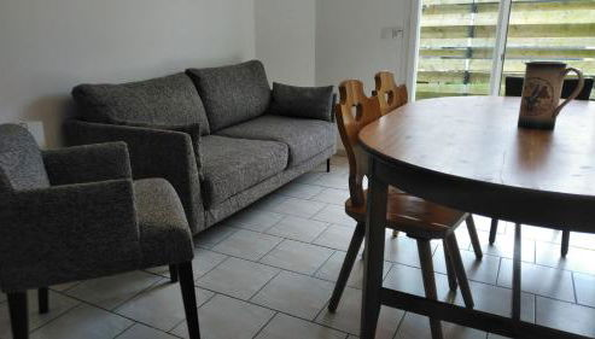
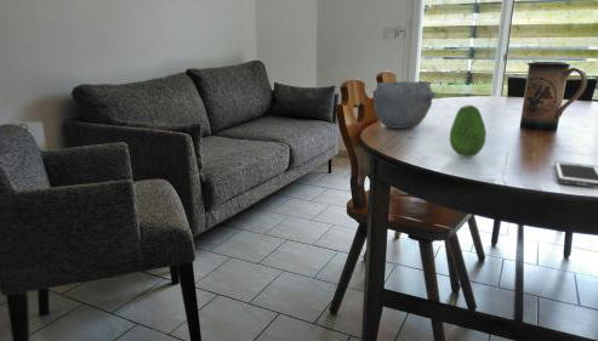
+ cell phone [553,160,598,189]
+ bowl [371,80,437,129]
+ fruit [449,104,488,158]
